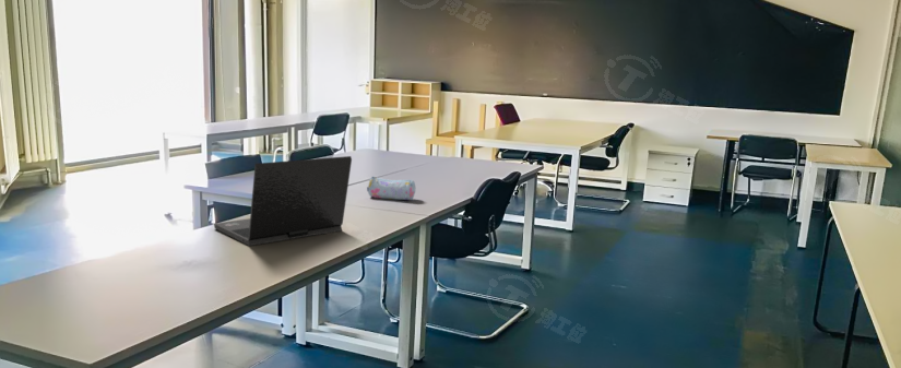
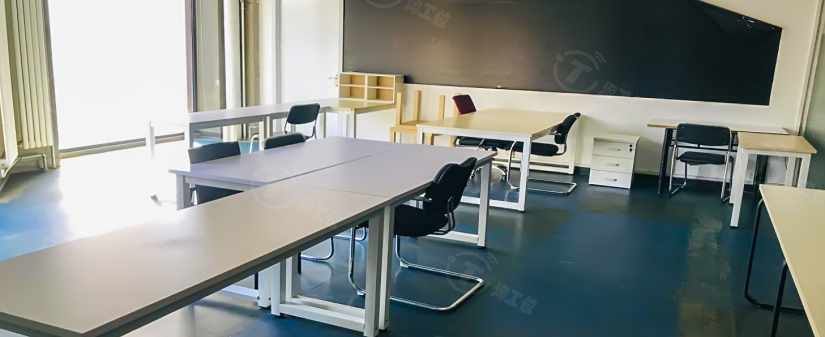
- laptop [213,155,353,247]
- pencil case [366,176,416,201]
